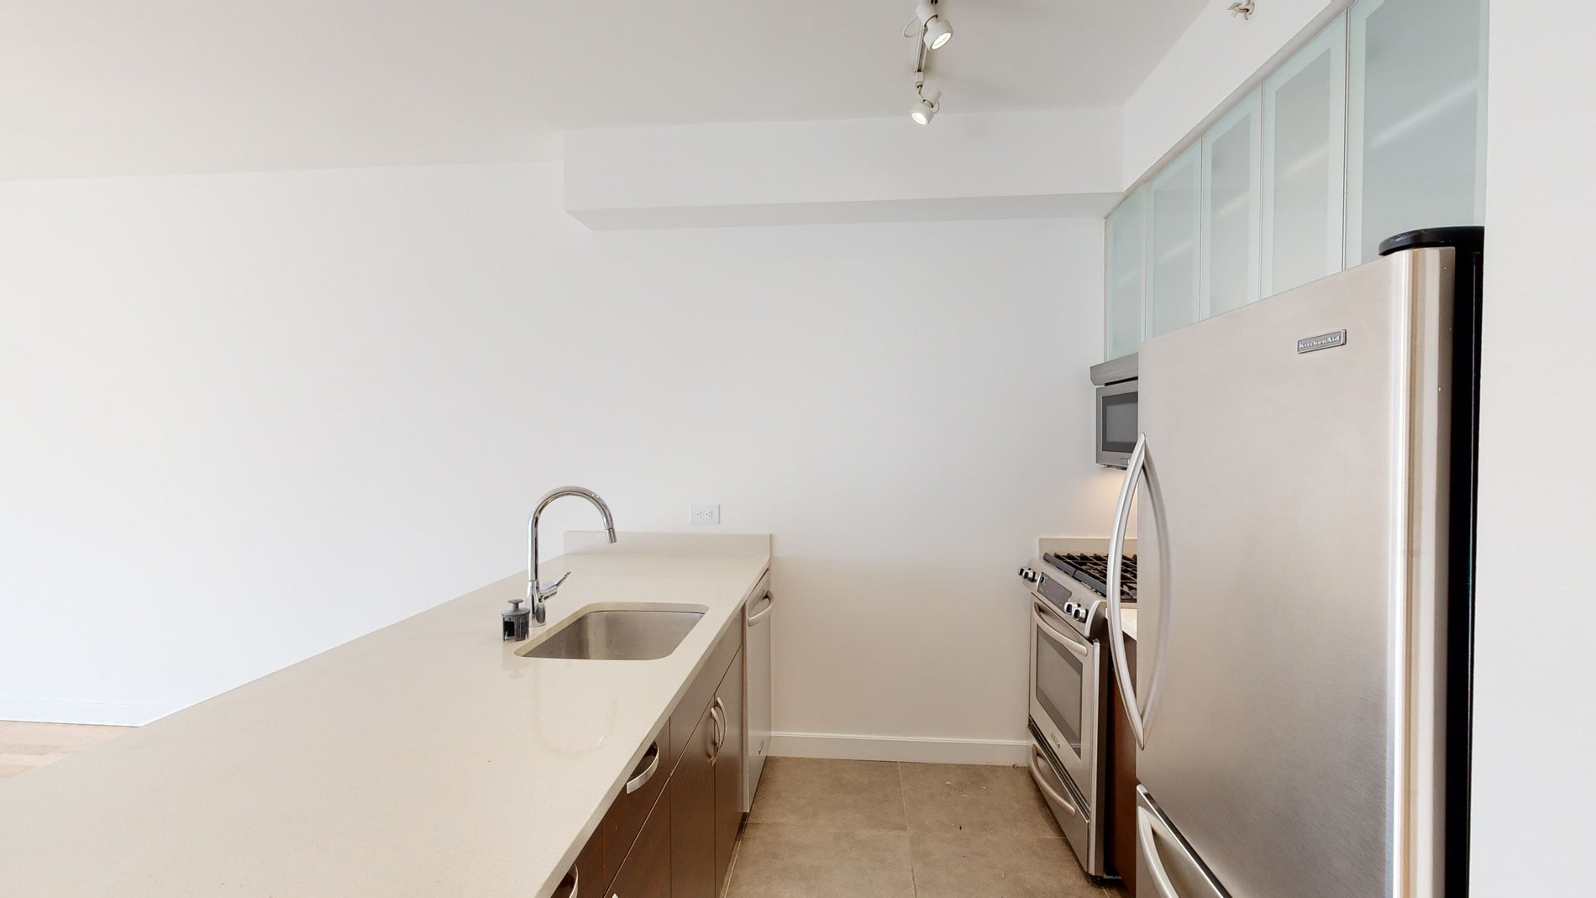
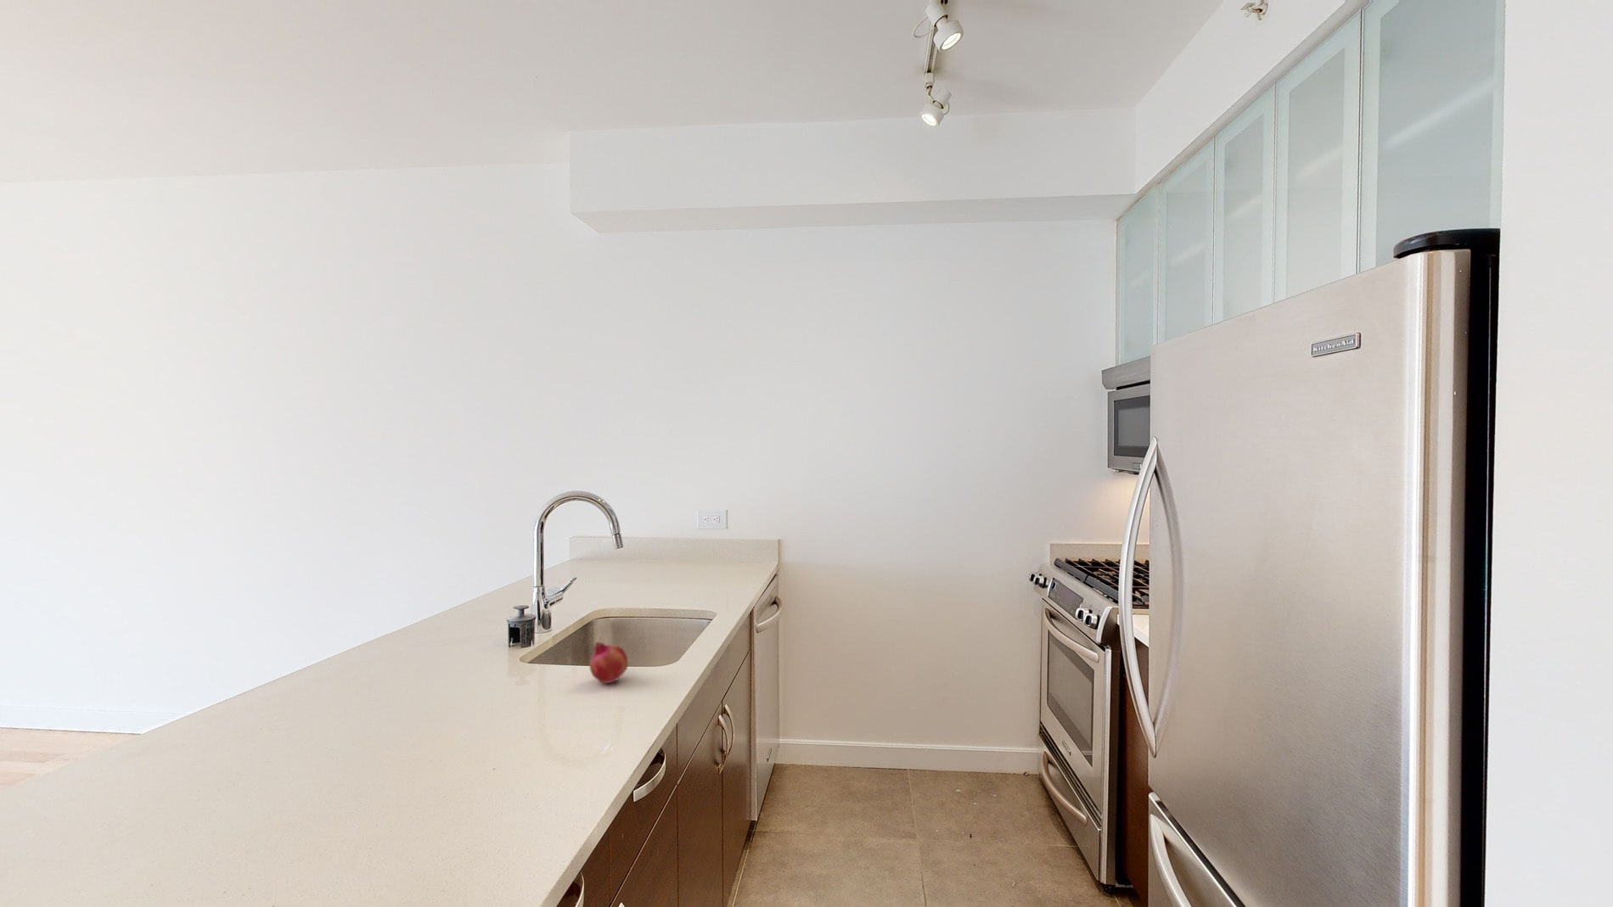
+ fruit [589,641,629,684]
